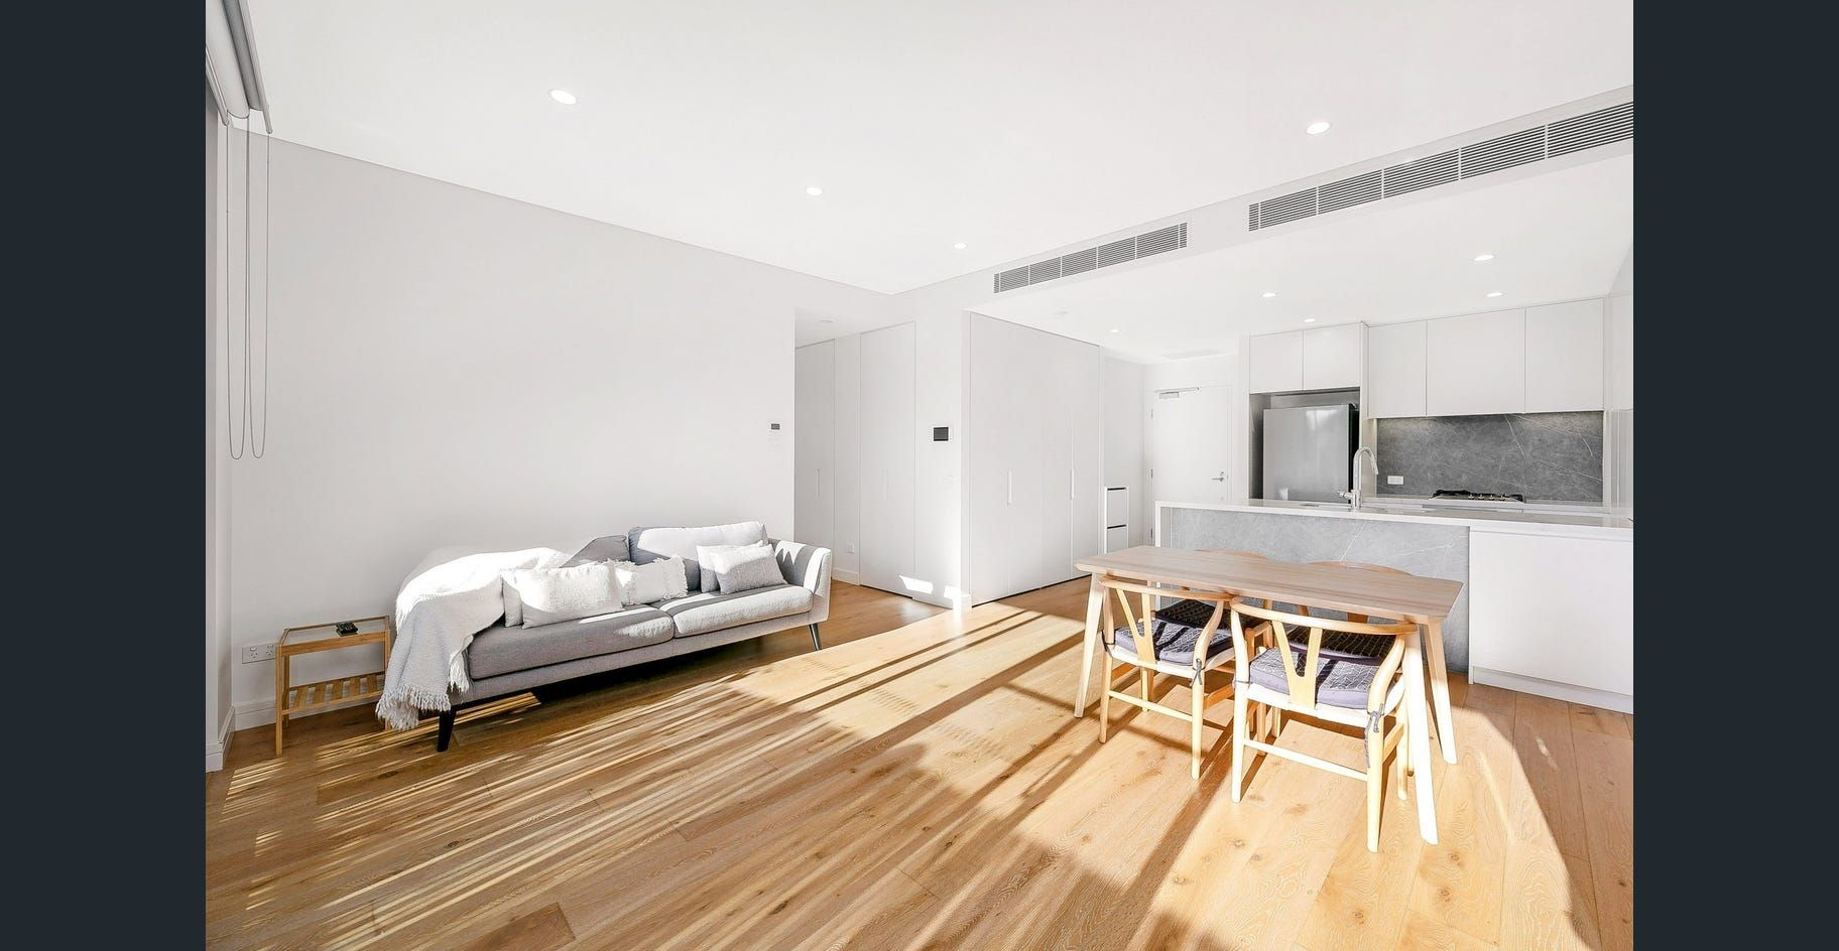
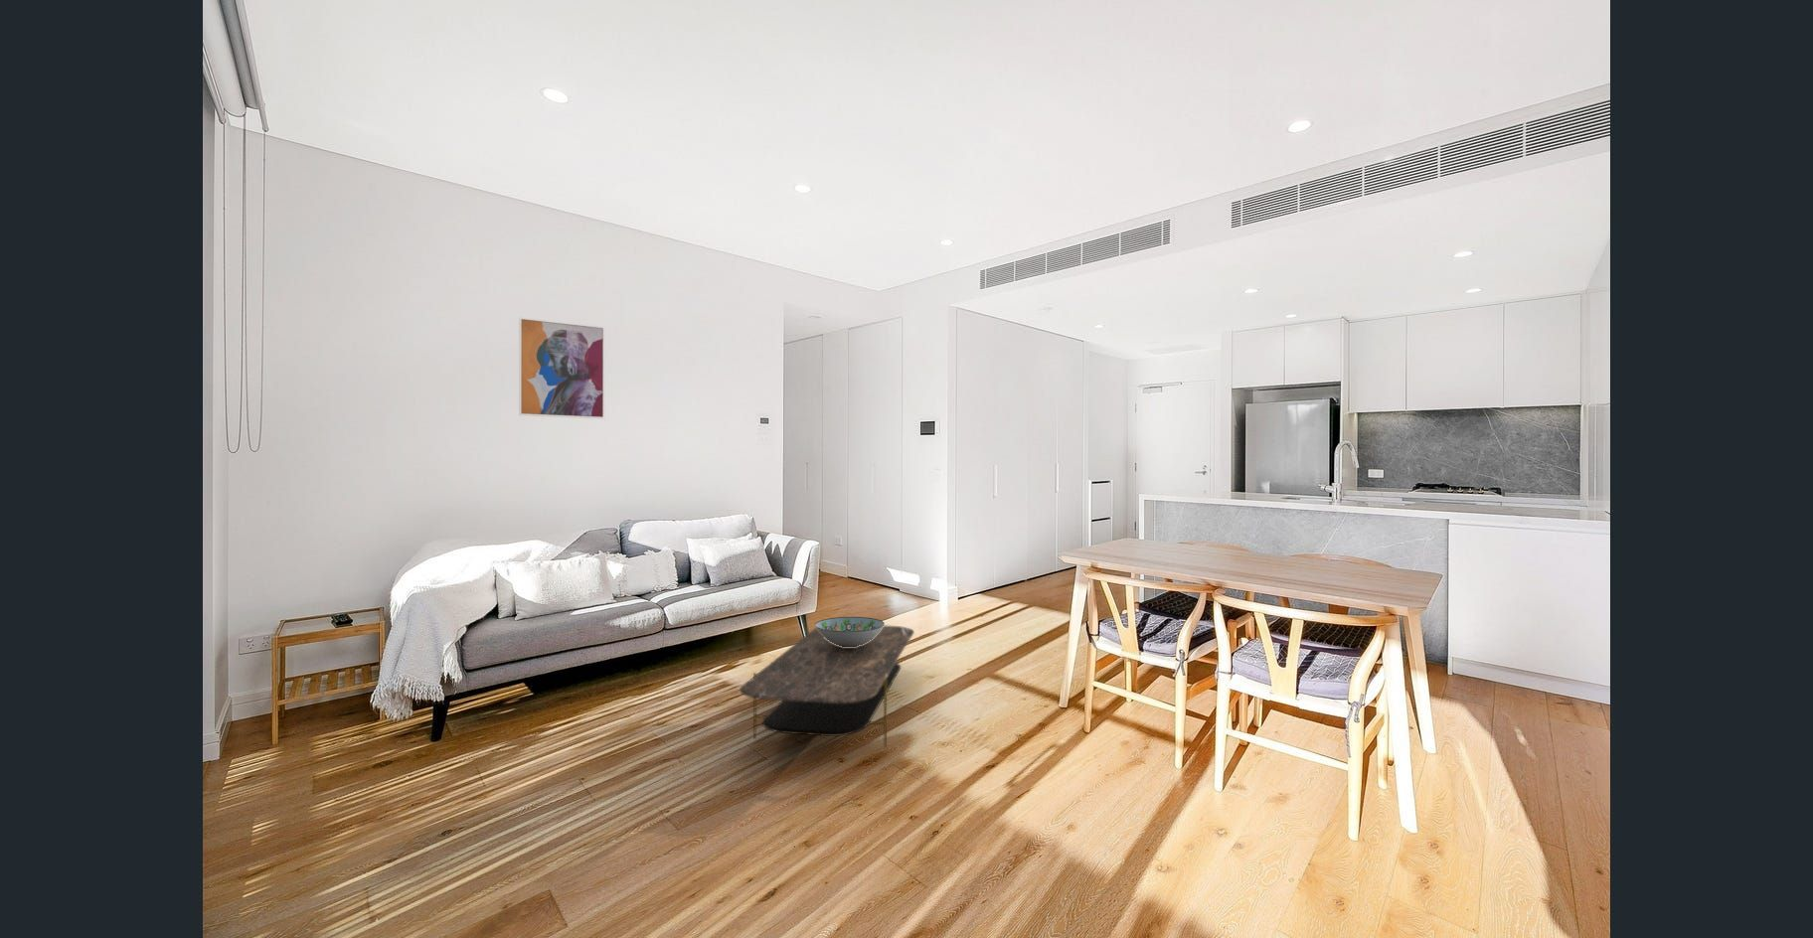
+ decorative bowl [814,616,886,647]
+ coffee table [738,625,915,749]
+ wall art [518,316,606,420]
